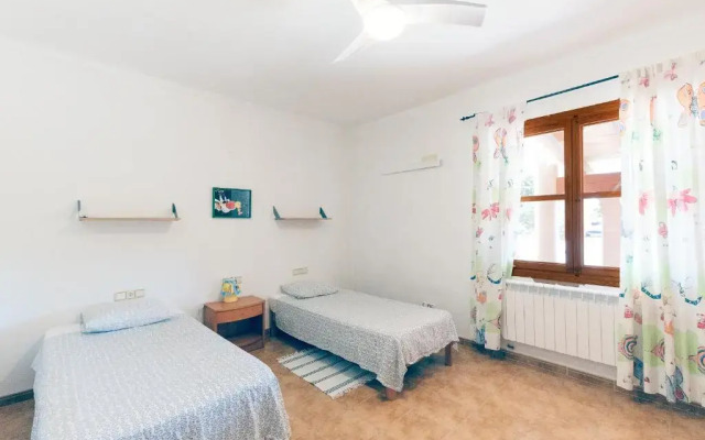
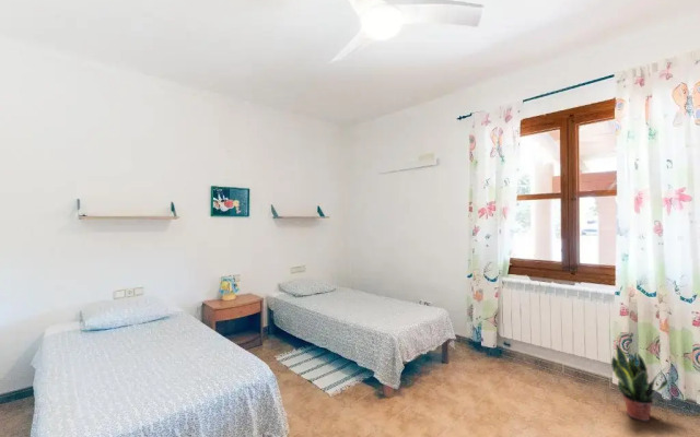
+ potted plant [610,343,669,422]
